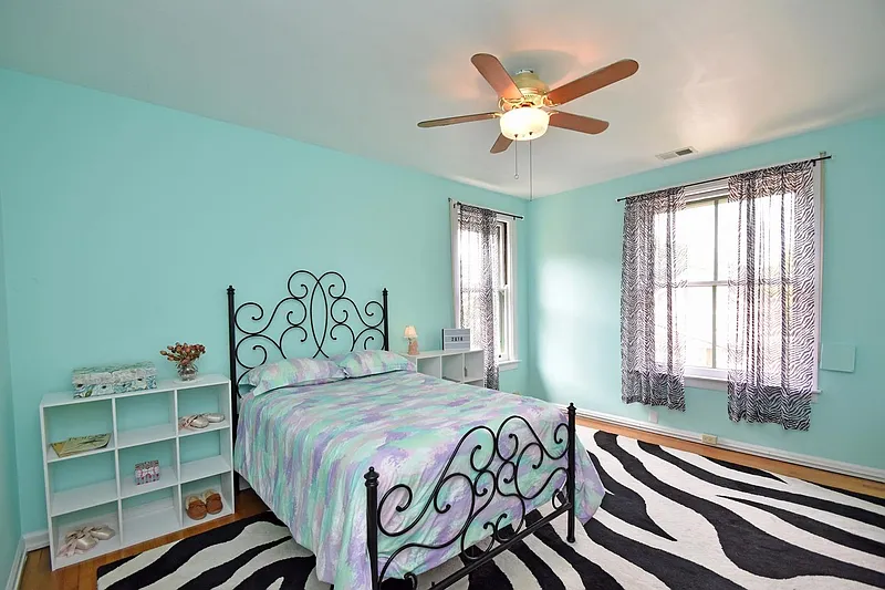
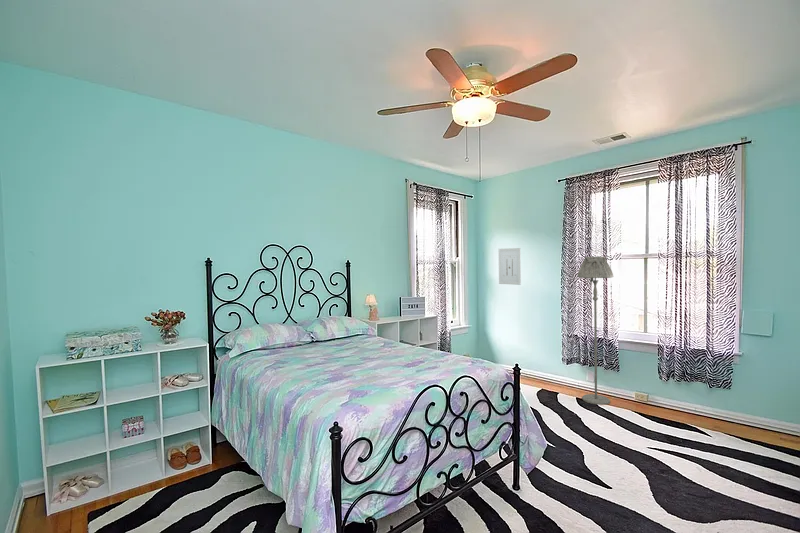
+ wall art [498,247,522,286]
+ floor lamp [576,256,614,406]
